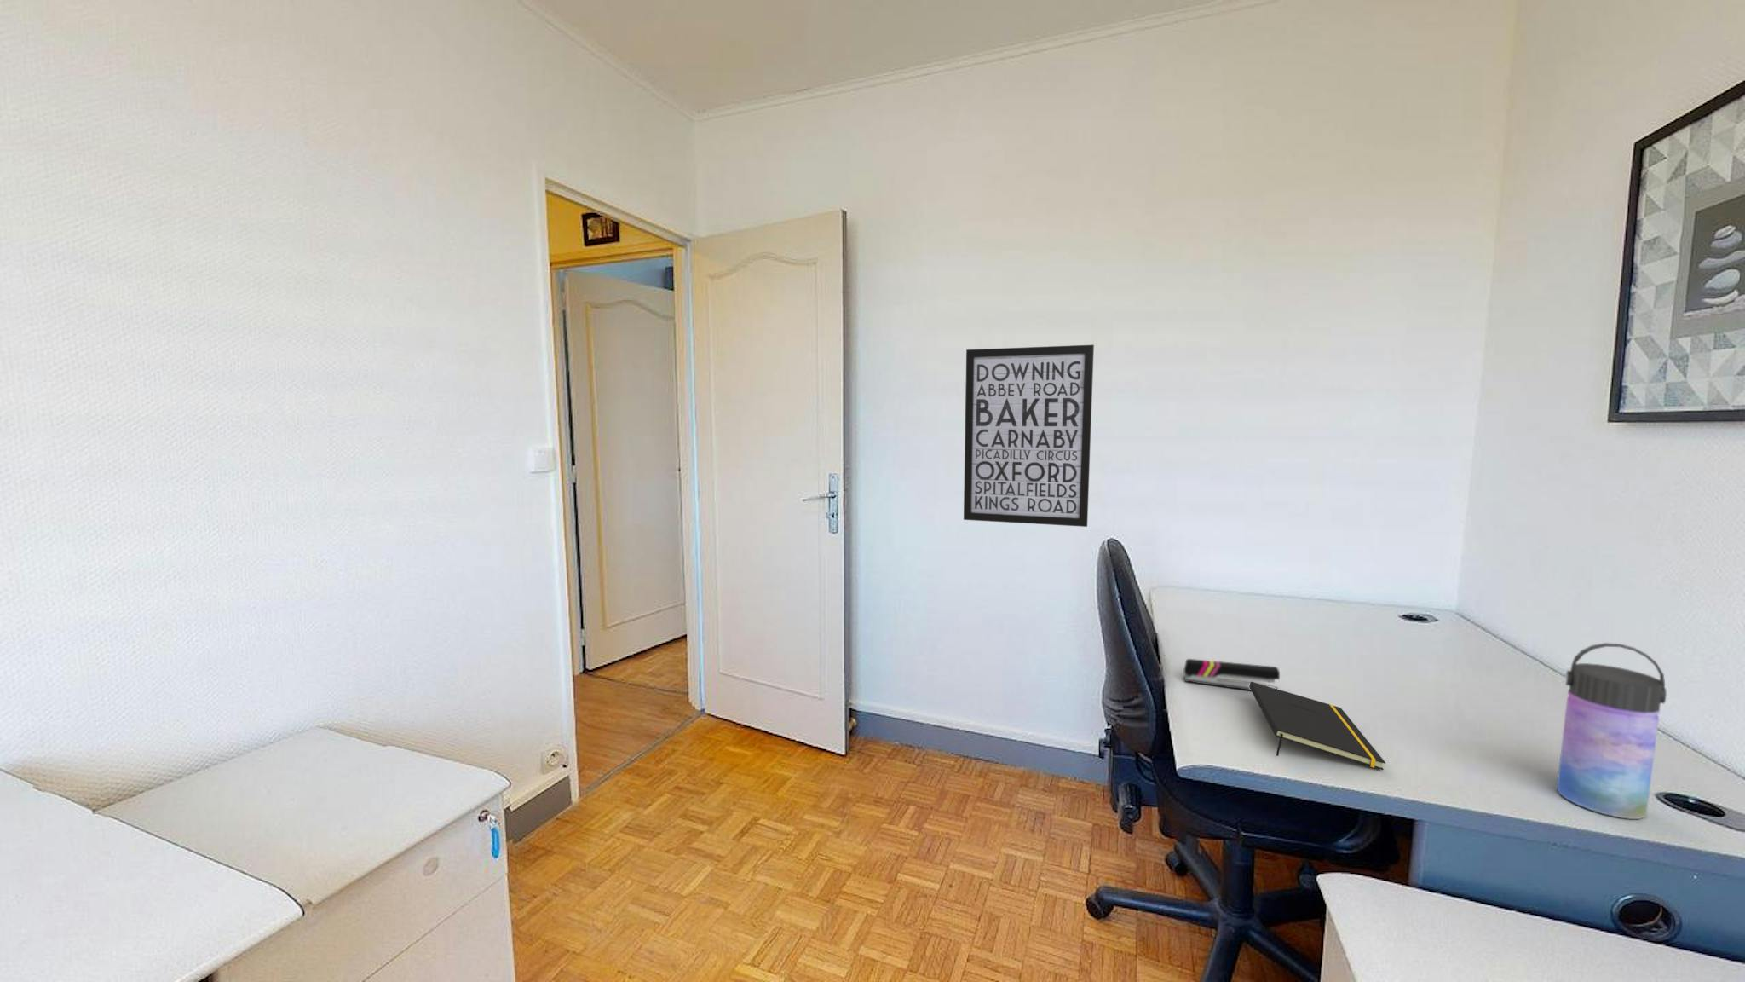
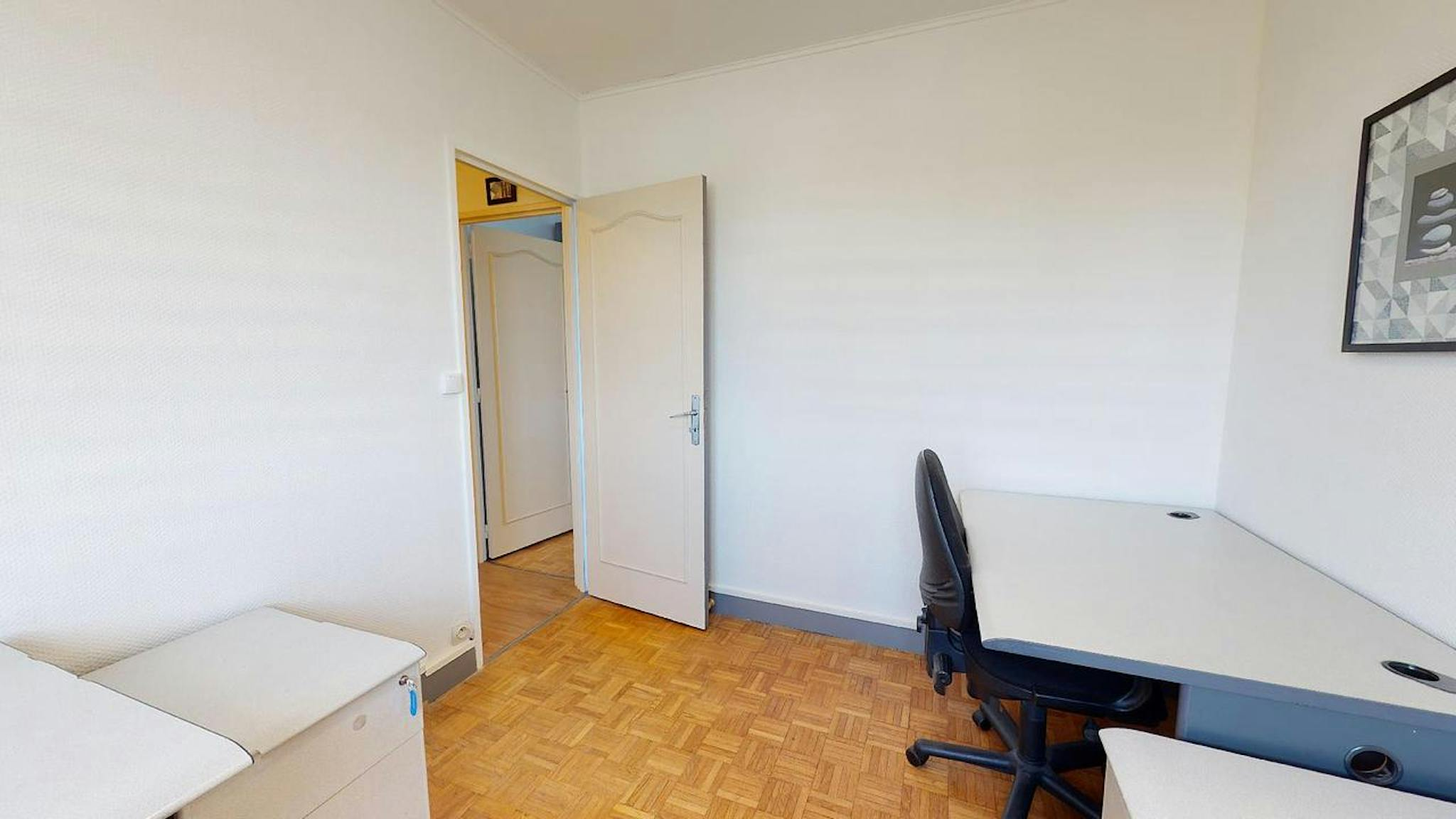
- wall art [962,344,1095,528]
- notepad [1249,681,1387,771]
- stapler [1183,658,1281,692]
- water bottle [1556,641,1667,820]
